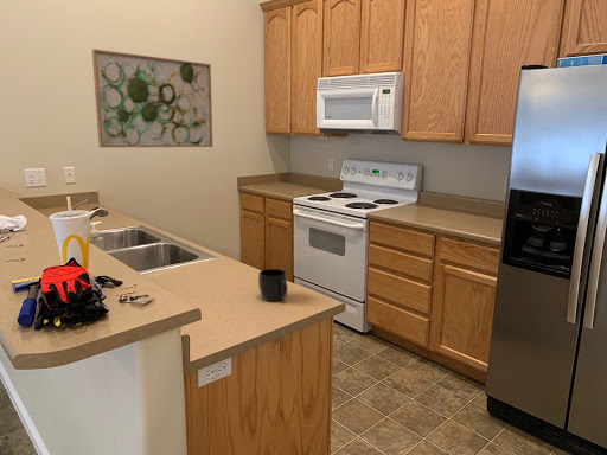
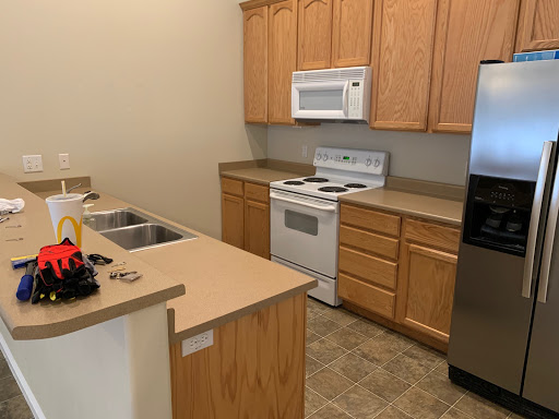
- mug [257,268,289,302]
- wall art [91,49,213,148]
